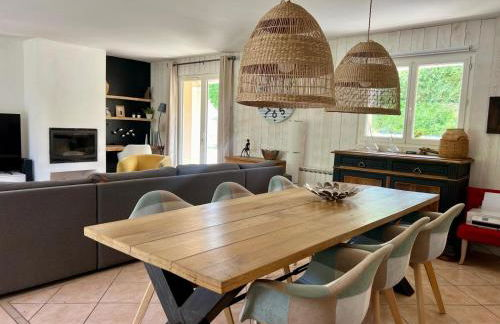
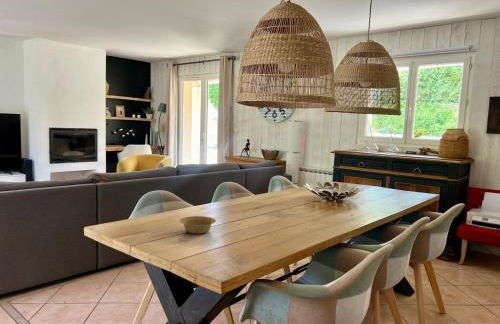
+ bowl [178,215,217,235]
